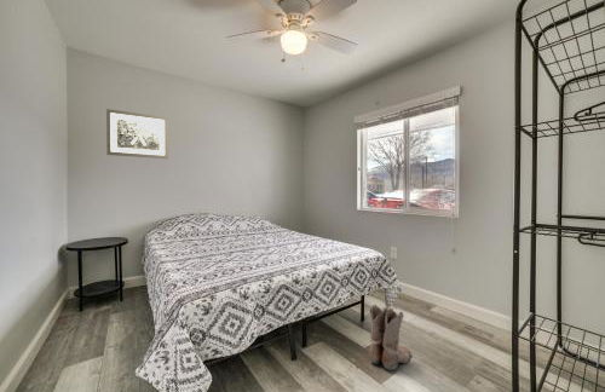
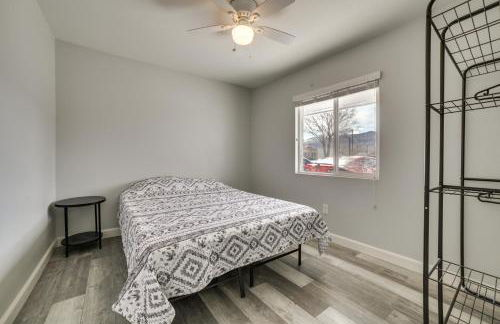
- boots [368,304,413,371]
- wall art [105,108,169,160]
